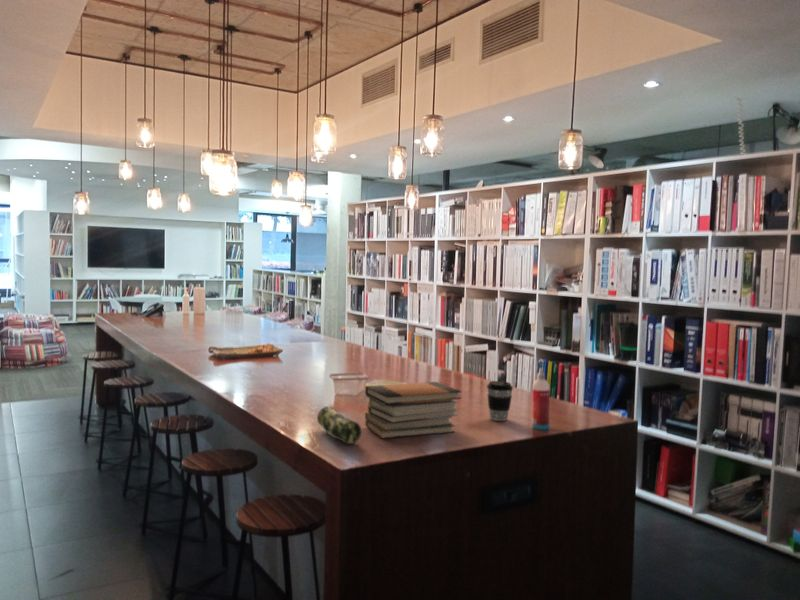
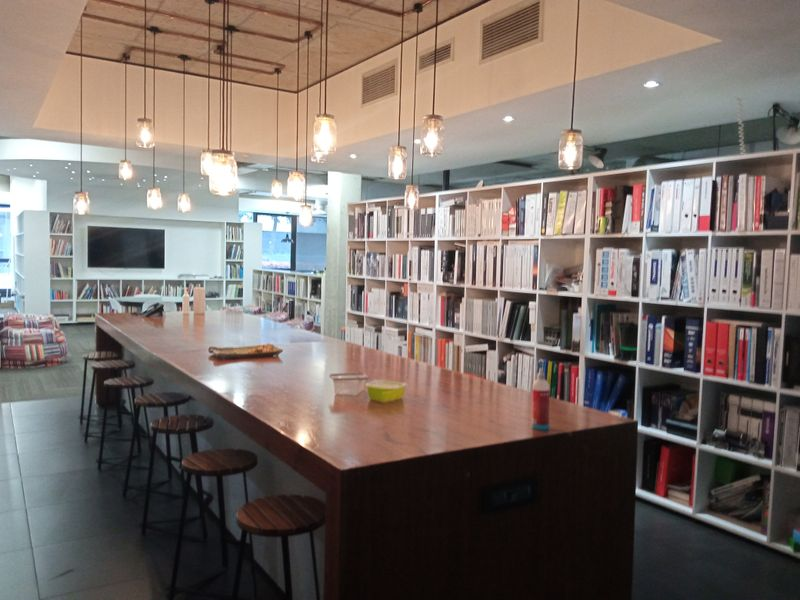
- book stack [364,381,463,439]
- coffee cup [486,380,514,422]
- pencil case [316,405,362,445]
